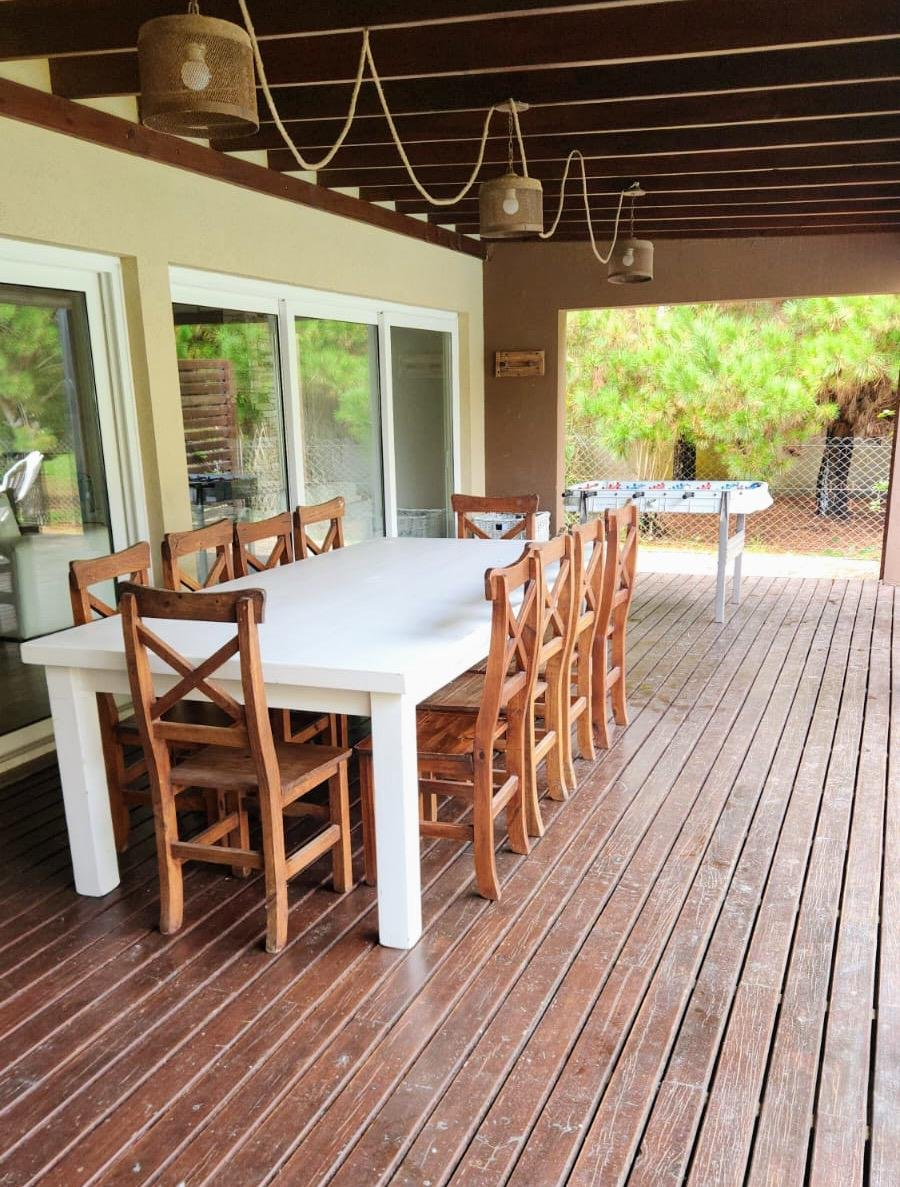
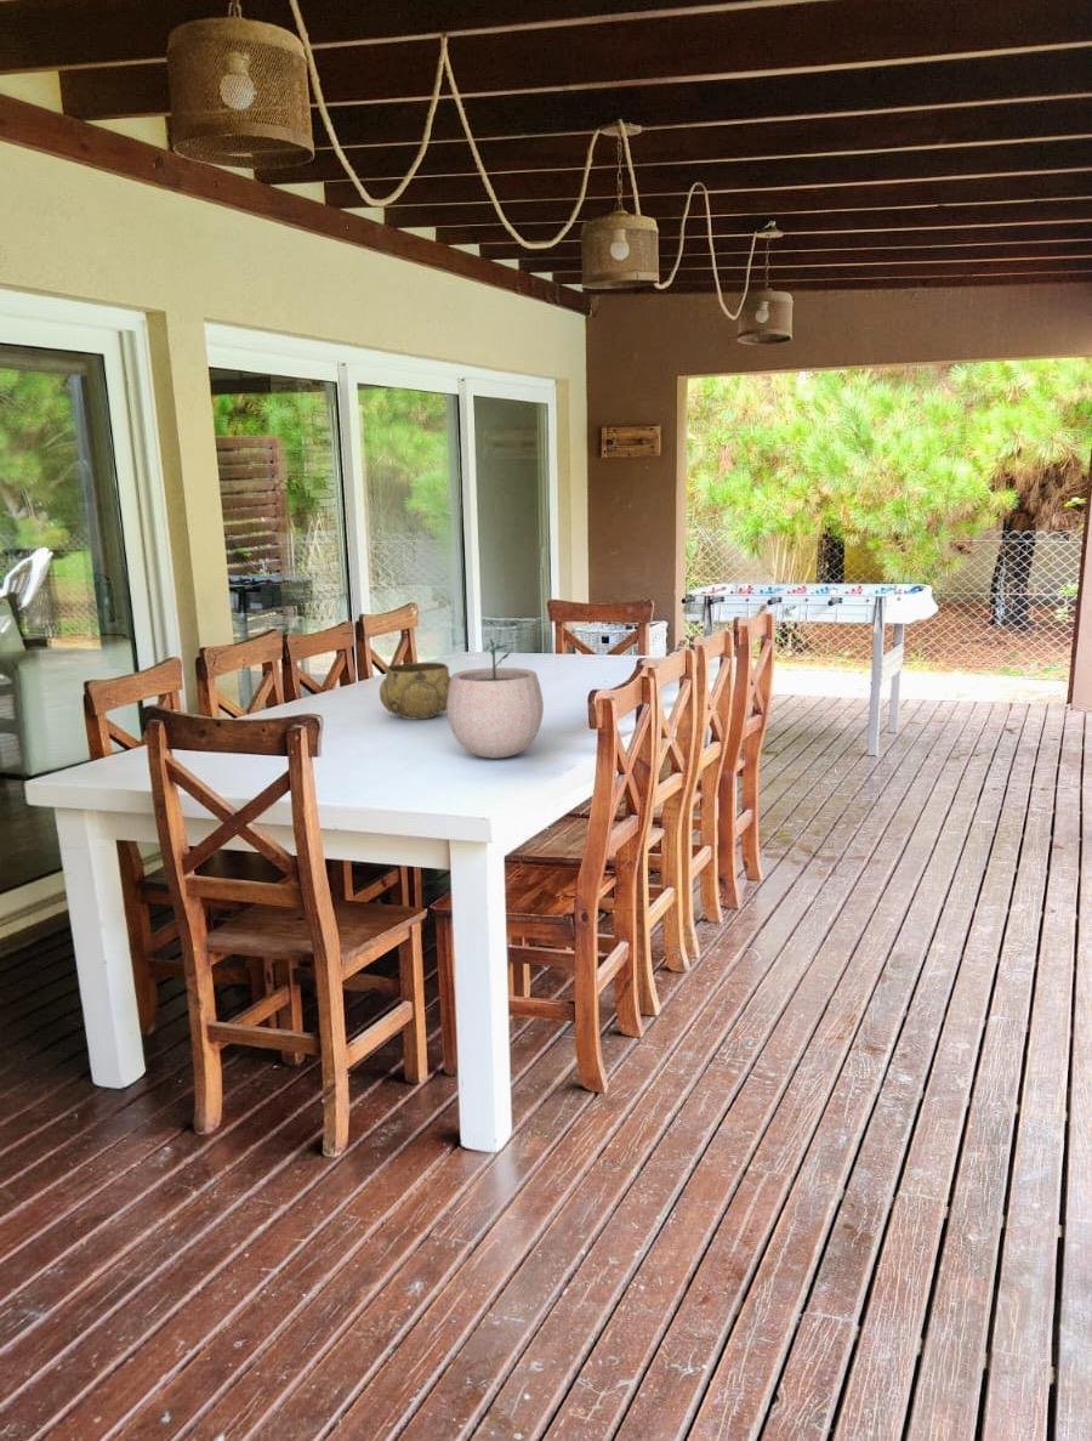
+ decorative bowl [379,662,451,721]
+ plant pot [445,637,545,760]
